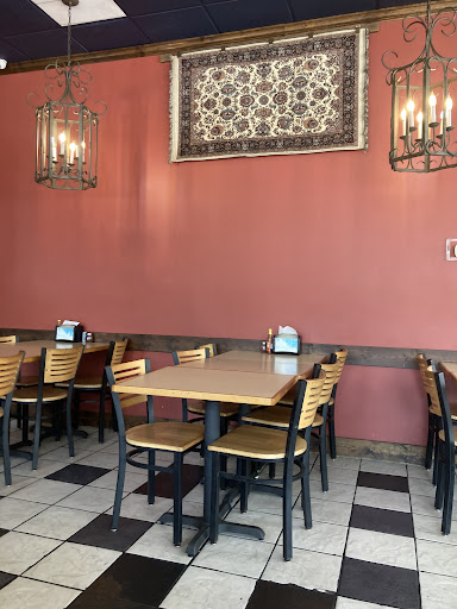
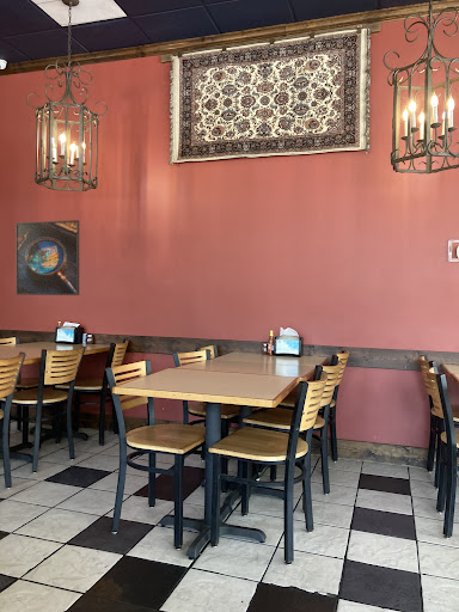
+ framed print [14,219,80,296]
